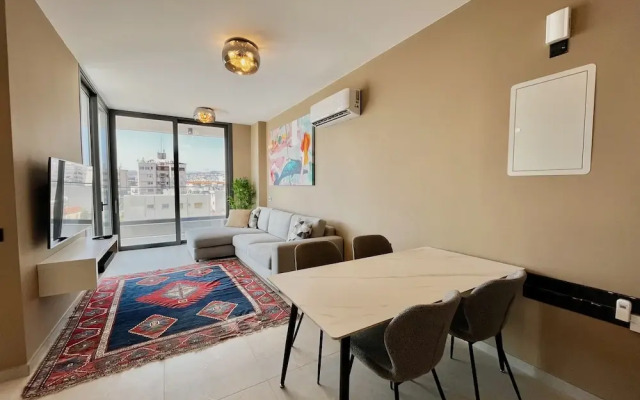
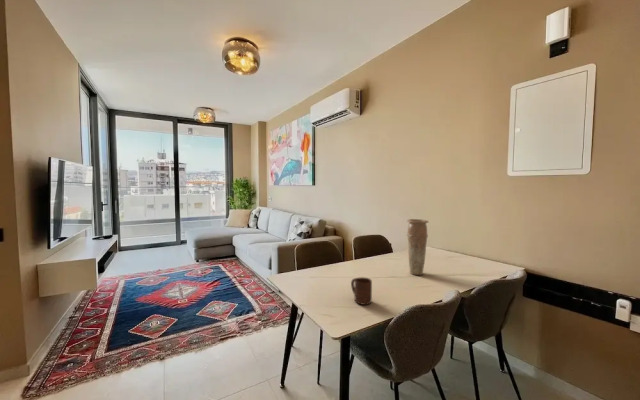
+ cup [350,276,373,306]
+ vase [406,218,430,276]
